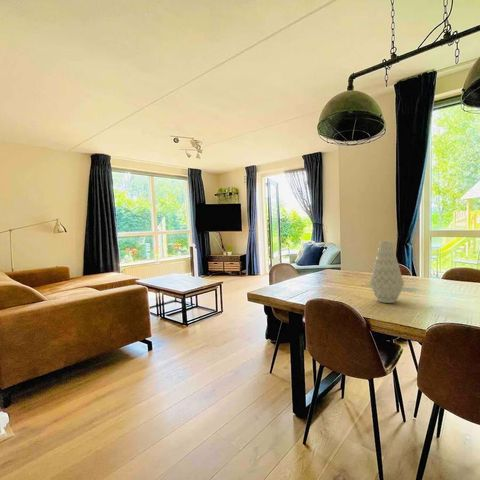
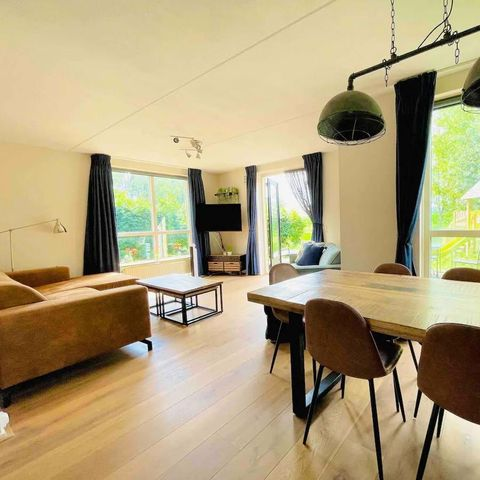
- vase [368,240,405,304]
